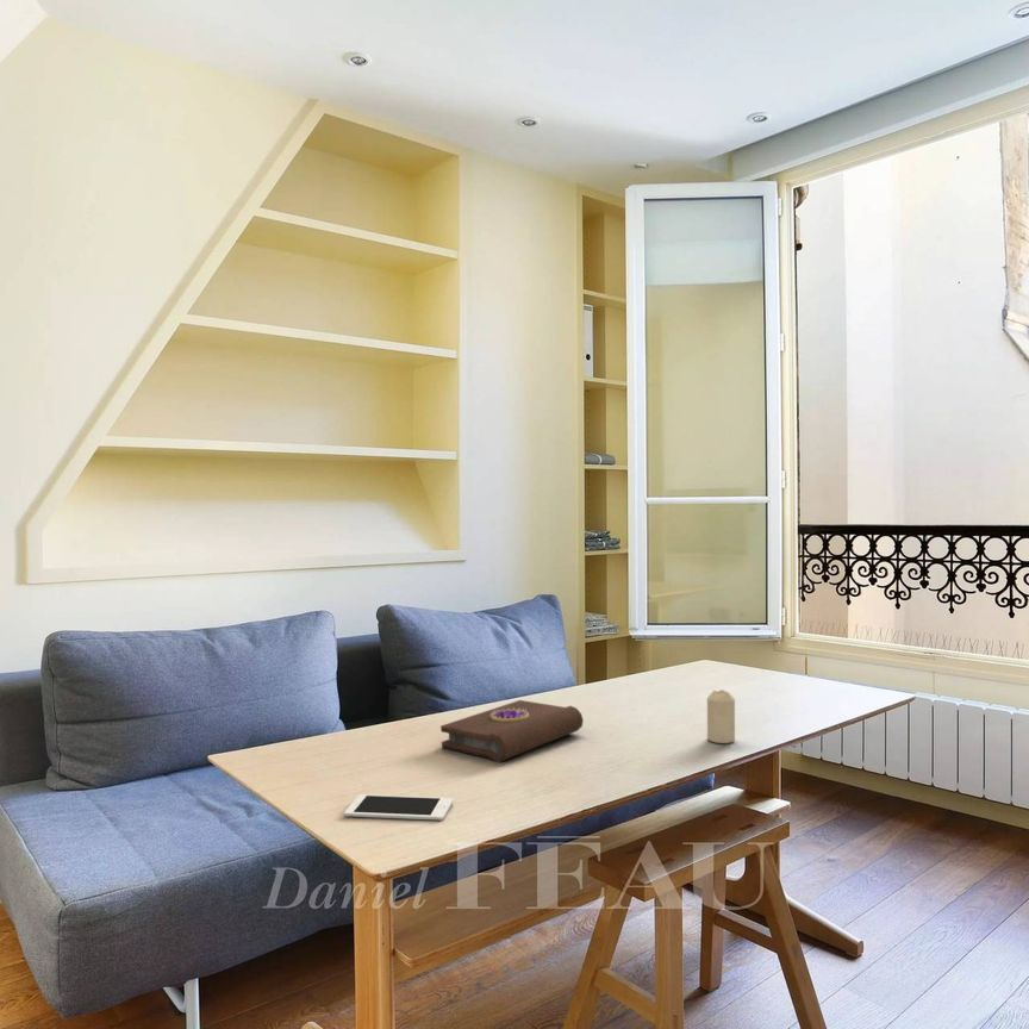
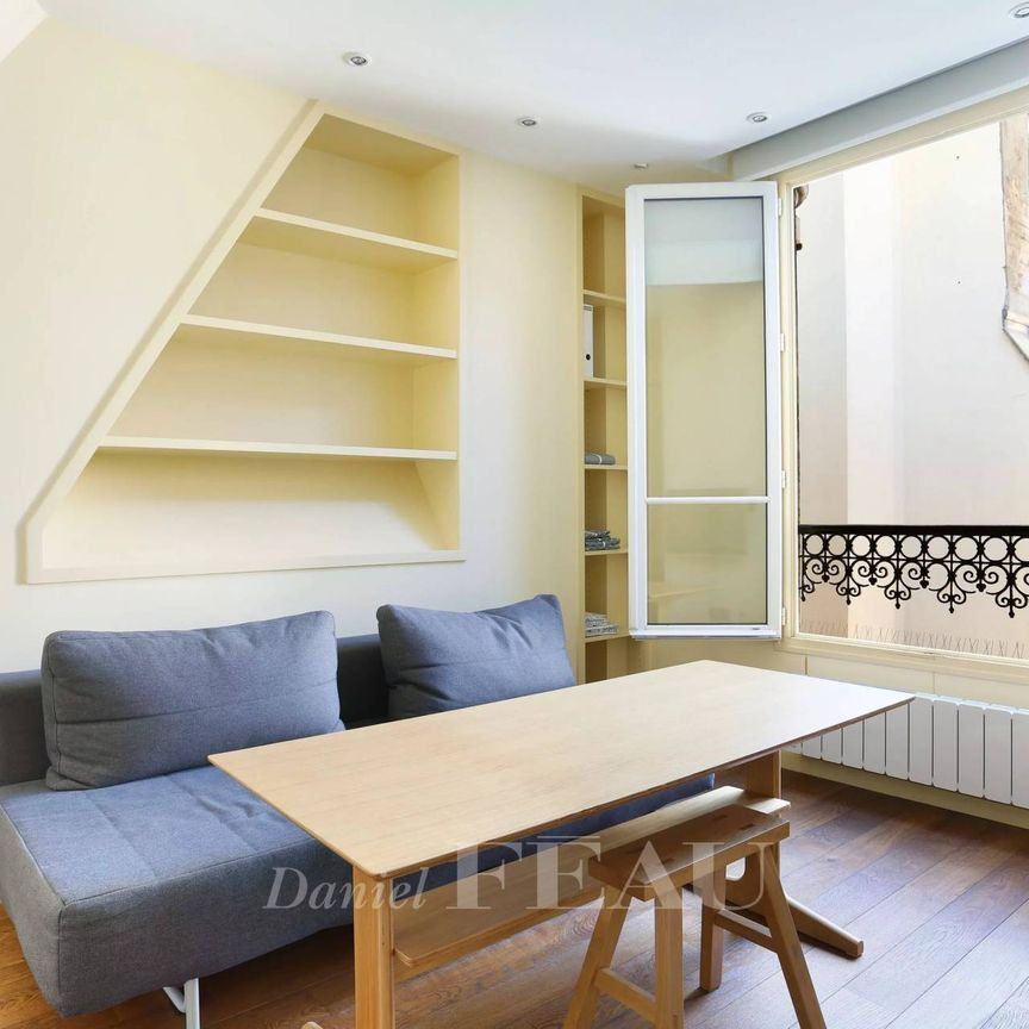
- cell phone [343,793,454,822]
- book [439,699,585,763]
- candle [706,688,736,744]
